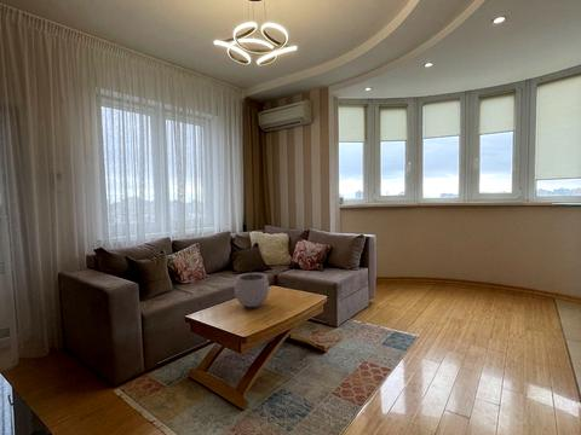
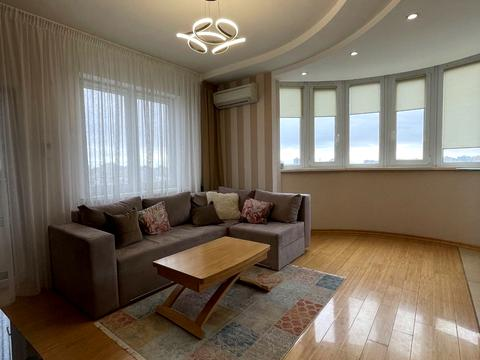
- plant pot [234,263,270,308]
